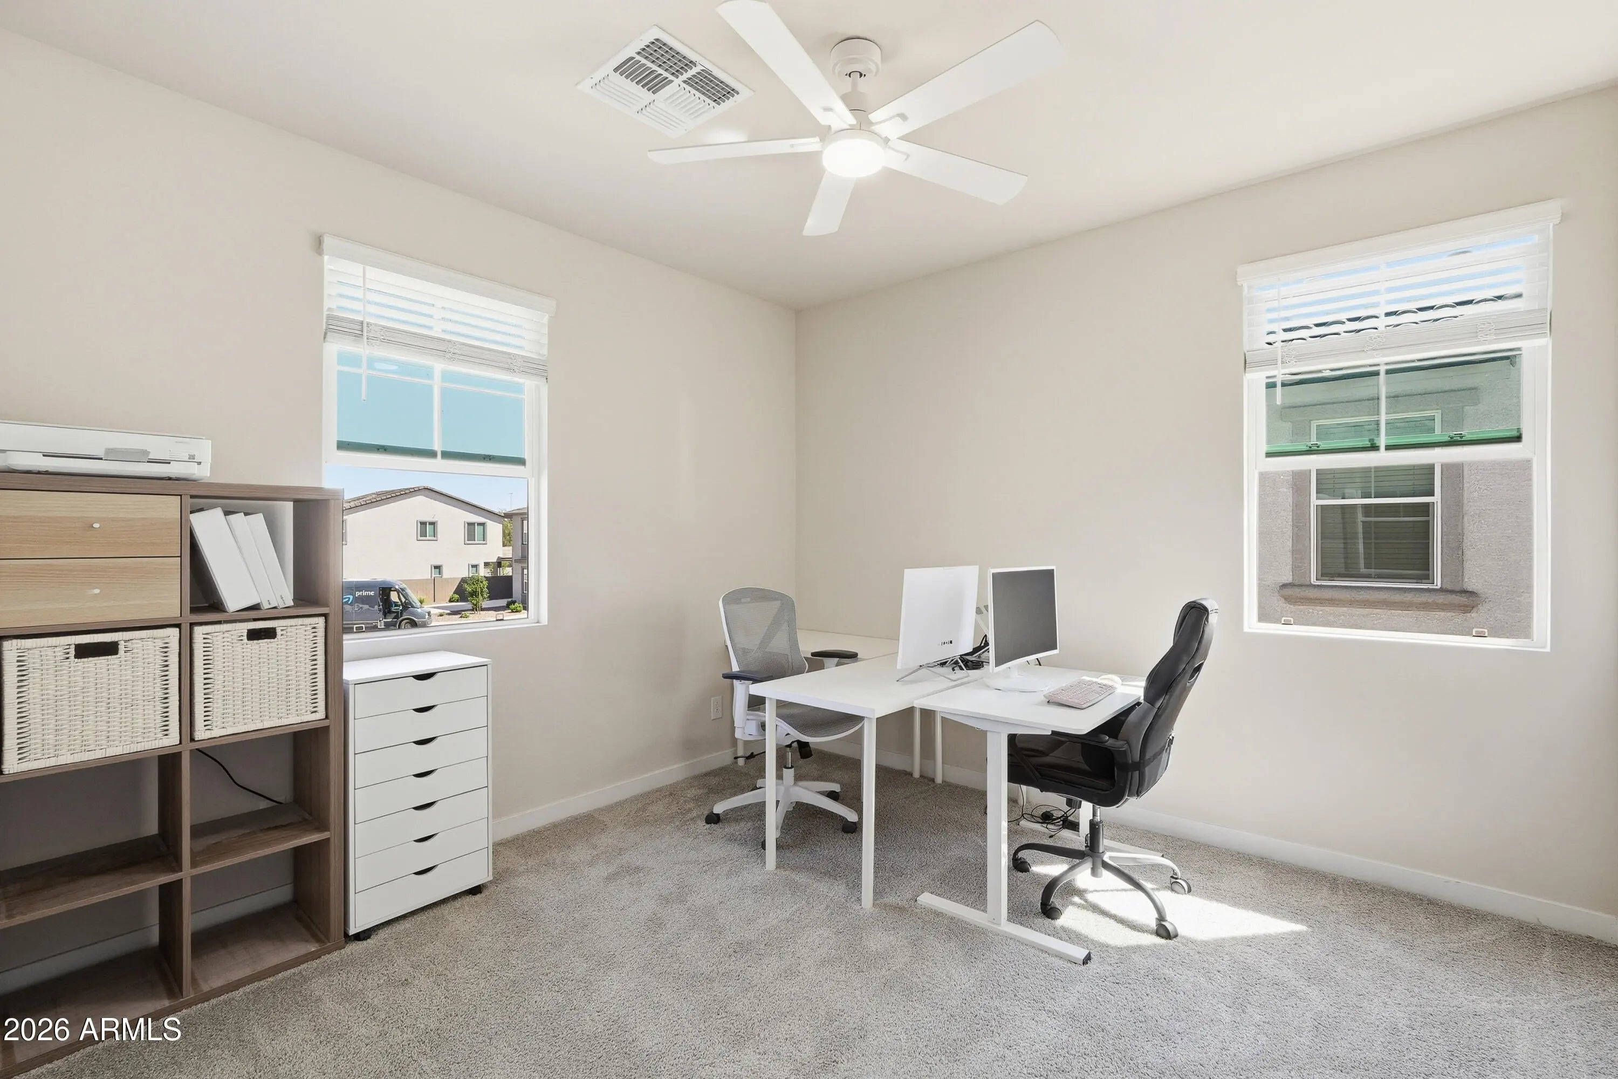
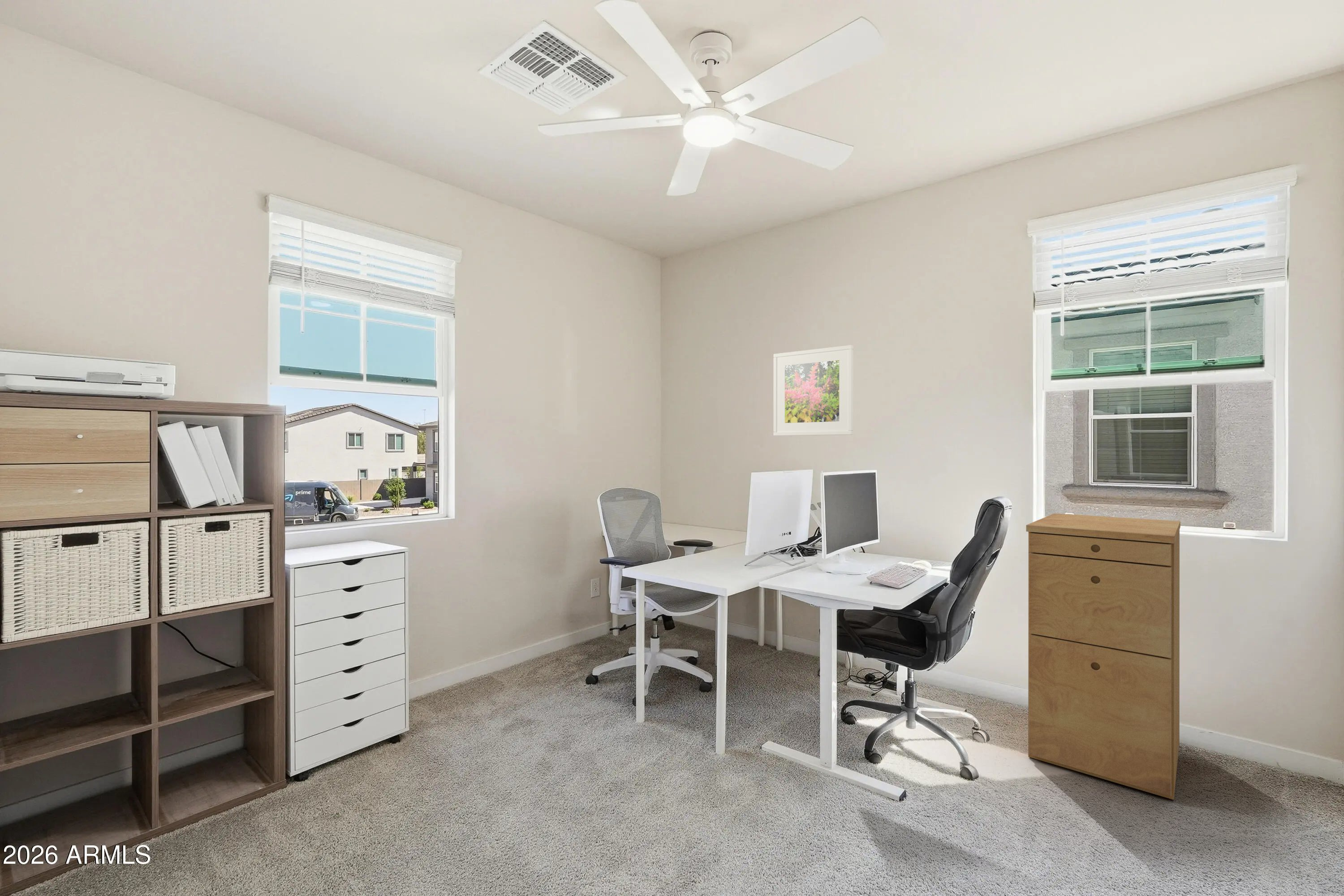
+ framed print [773,345,853,436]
+ filing cabinet [1025,513,1181,800]
